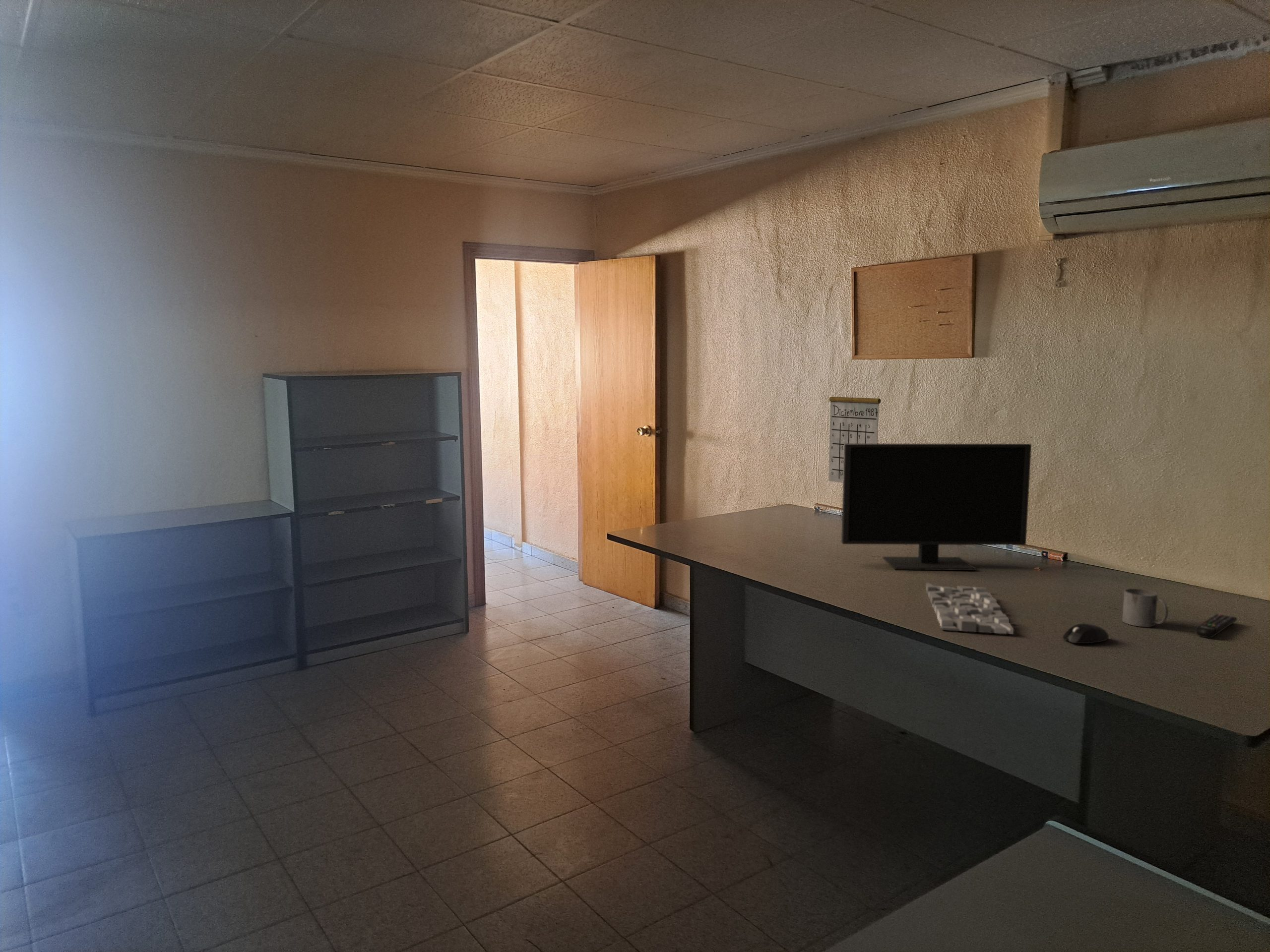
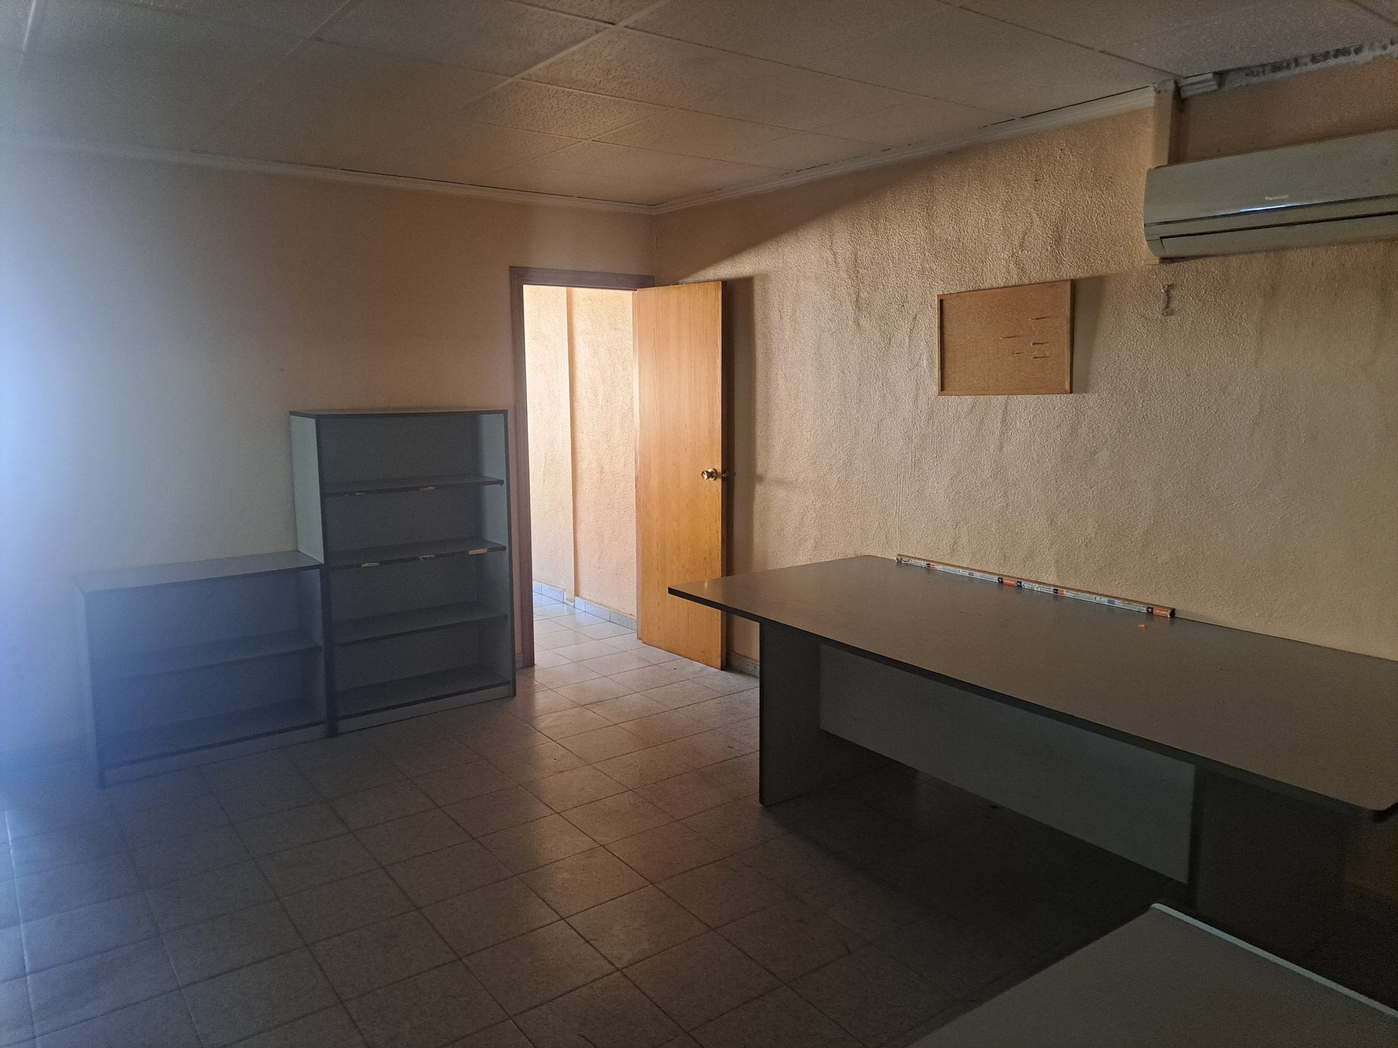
- mouse [1062,623,1110,644]
- keyboard [925,582,1014,635]
- monitor [841,443,1032,571]
- mug [1122,588,1169,627]
- calendar [828,376,881,483]
- remote control [1195,613,1238,639]
